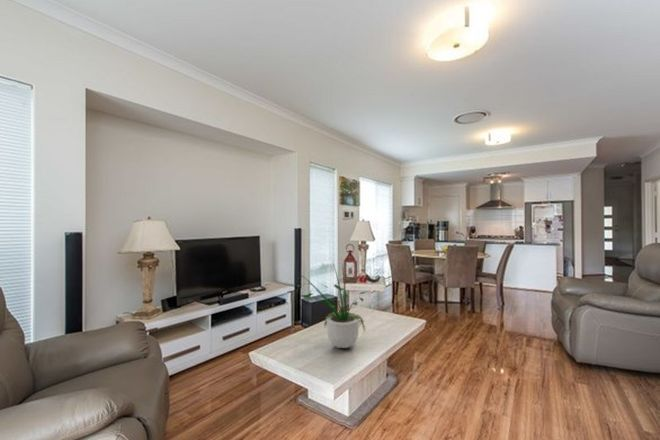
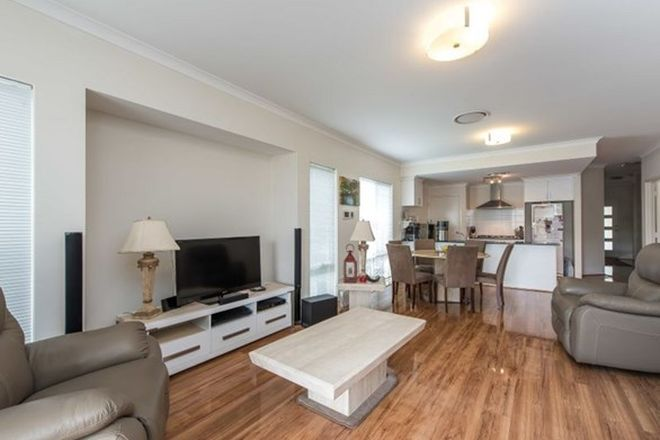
- potted plant [297,257,368,349]
